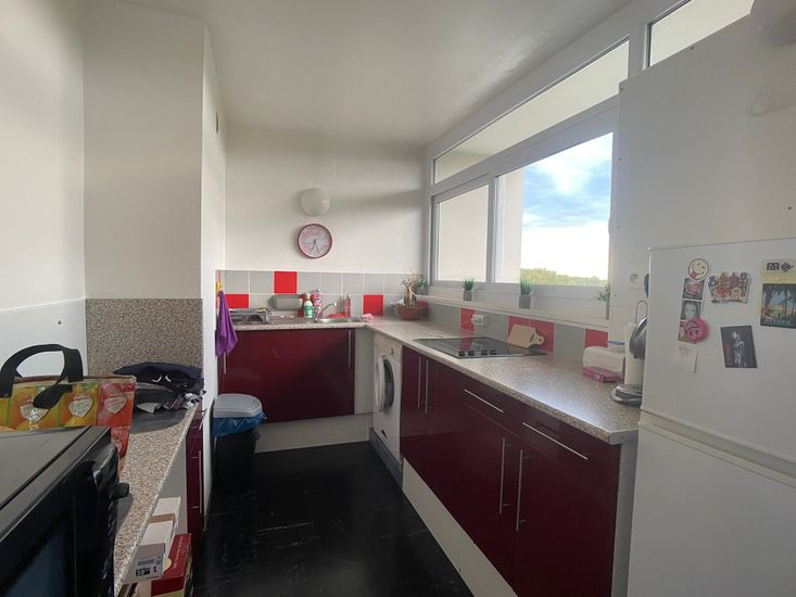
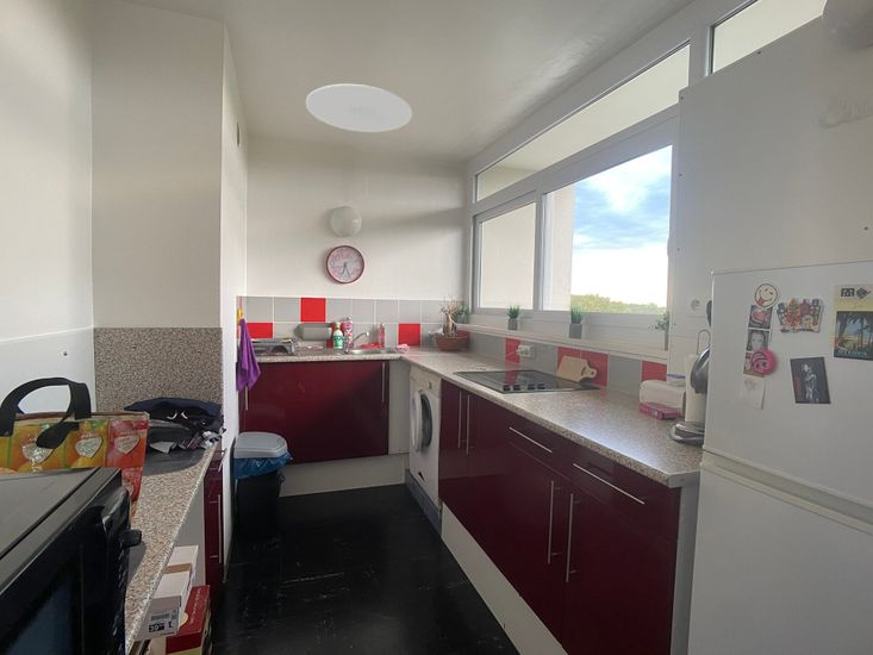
+ ceiling light [305,83,413,133]
